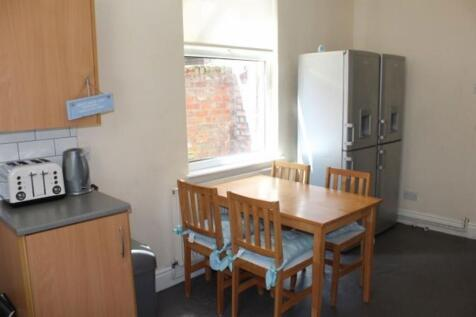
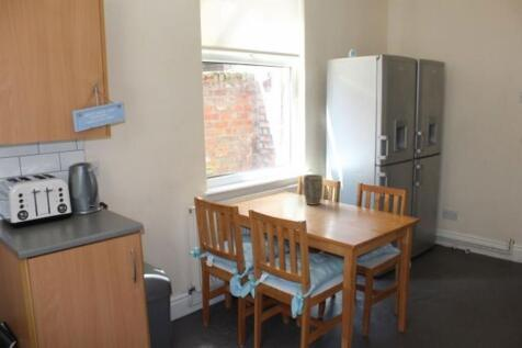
+ plant pot [303,173,324,206]
